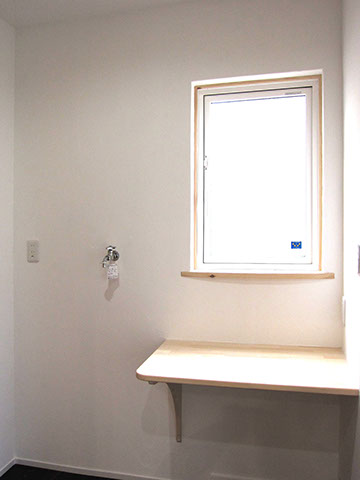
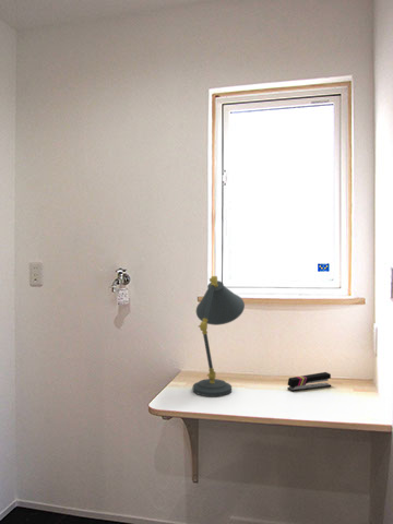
+ stapler [286,371,332,392]
+ desk lamp [192,275,246,397]
